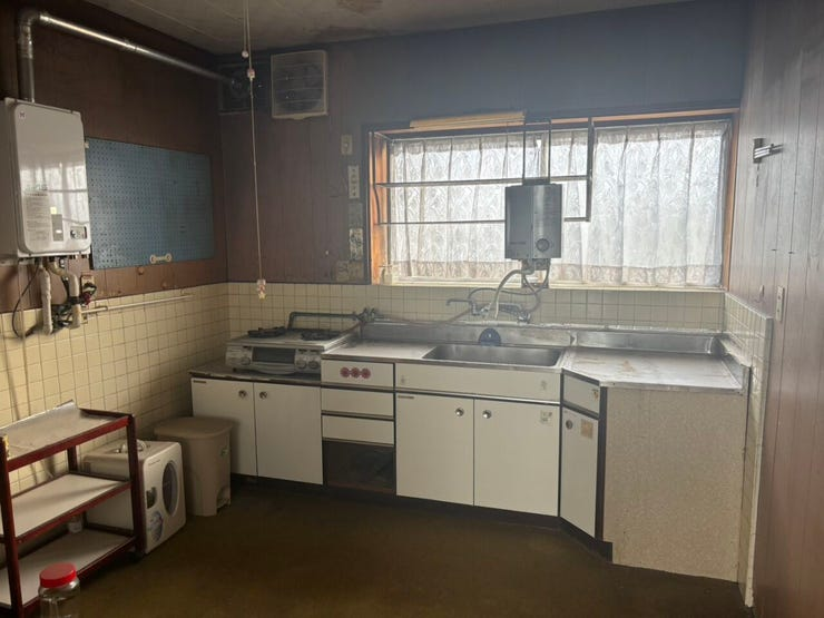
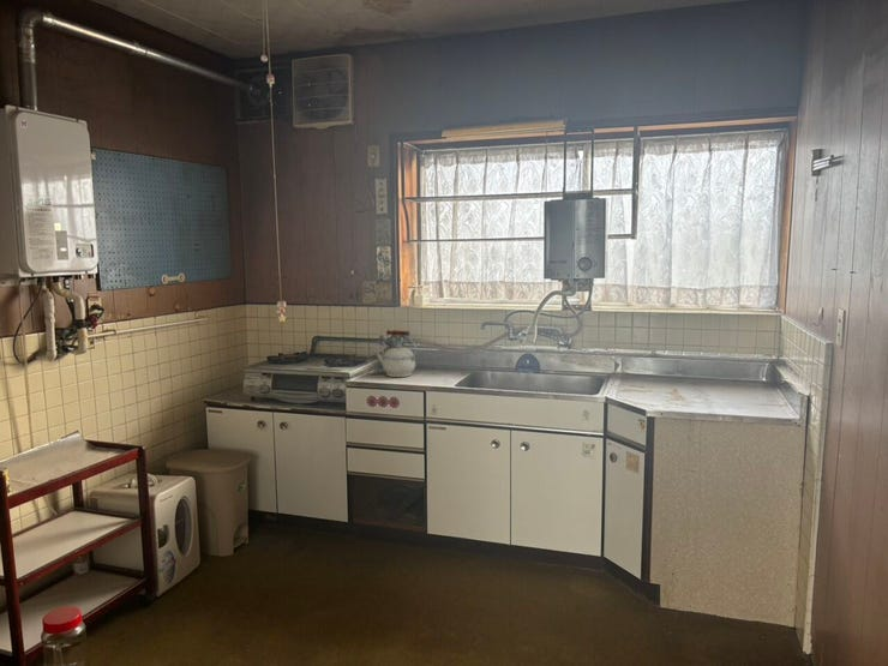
+ kettle [376,329,418,378]
